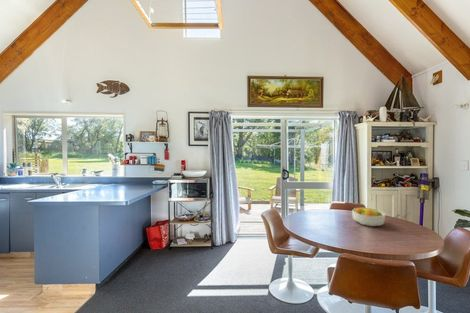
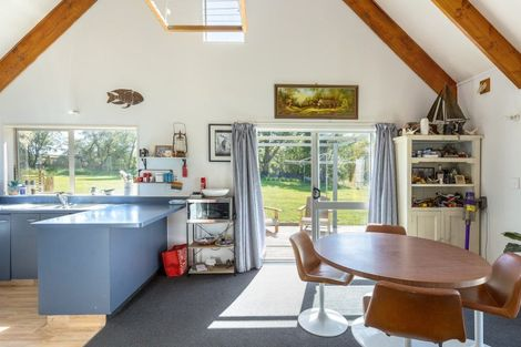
- fruit bowl [351,207,387,227]
